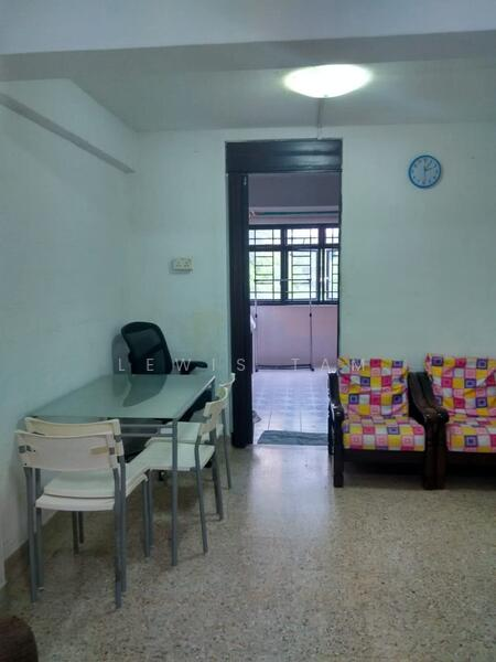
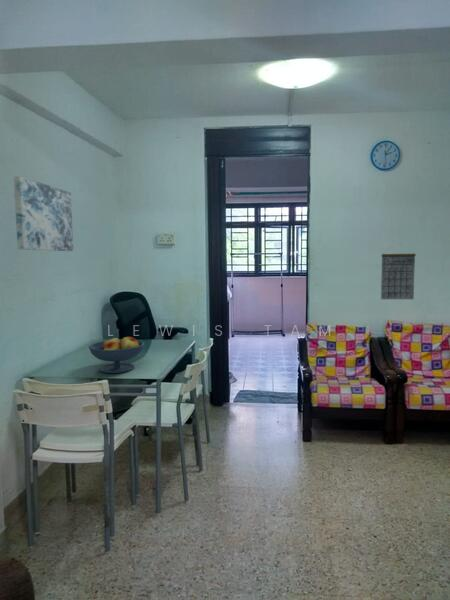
+ wall art [13,175,74,252]
+ calendar [380,243,417,300]
+ fruit bowl [88,336,145,374]
